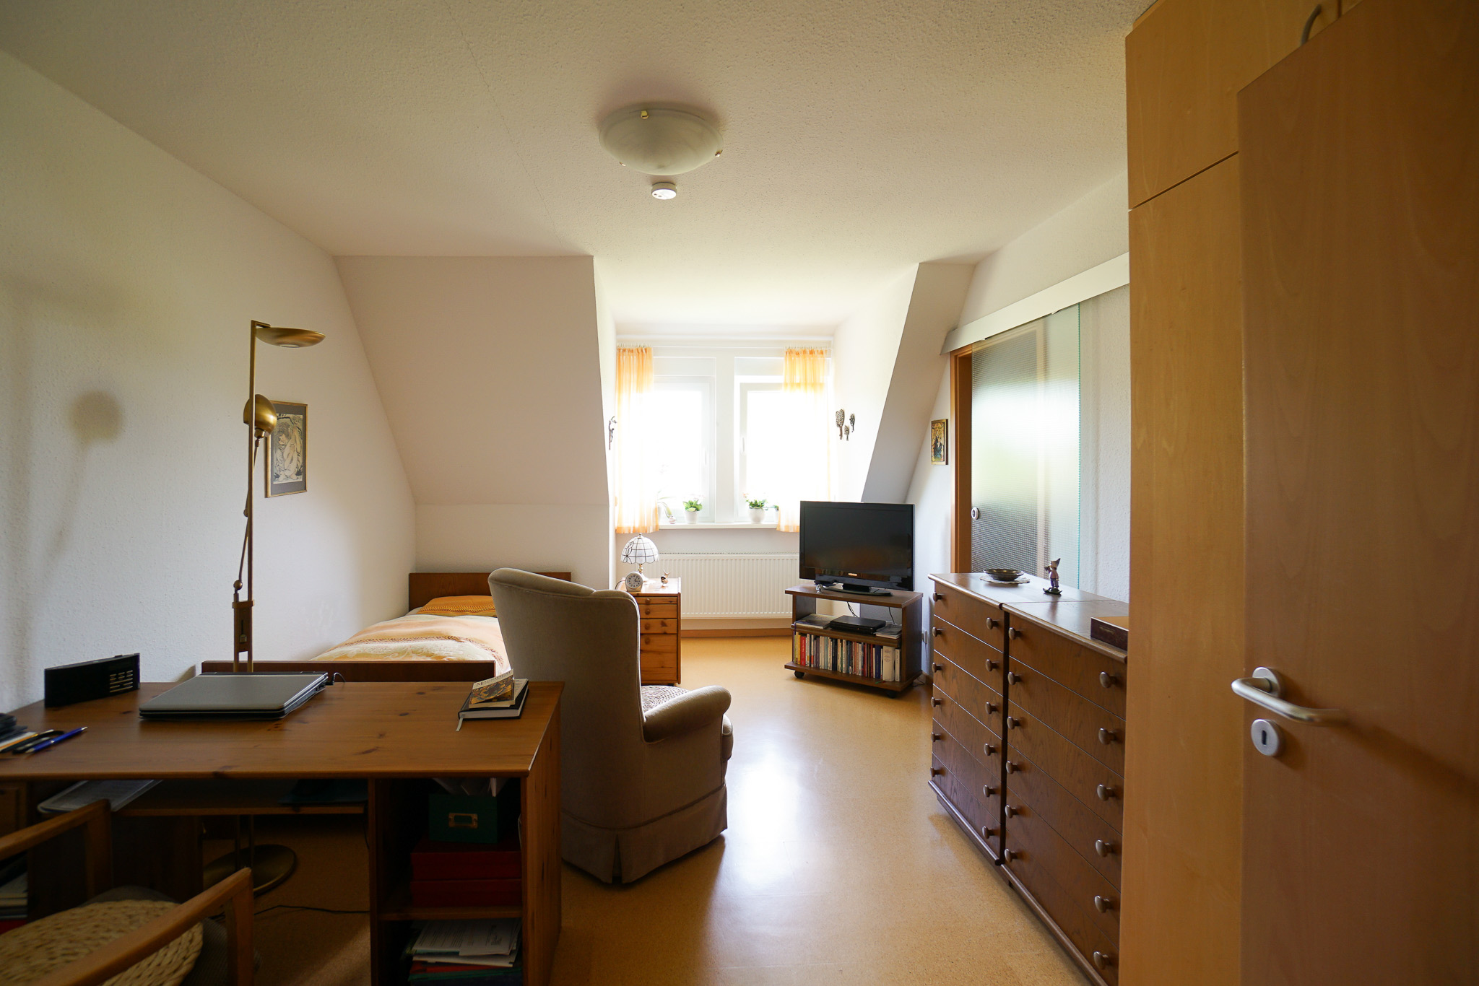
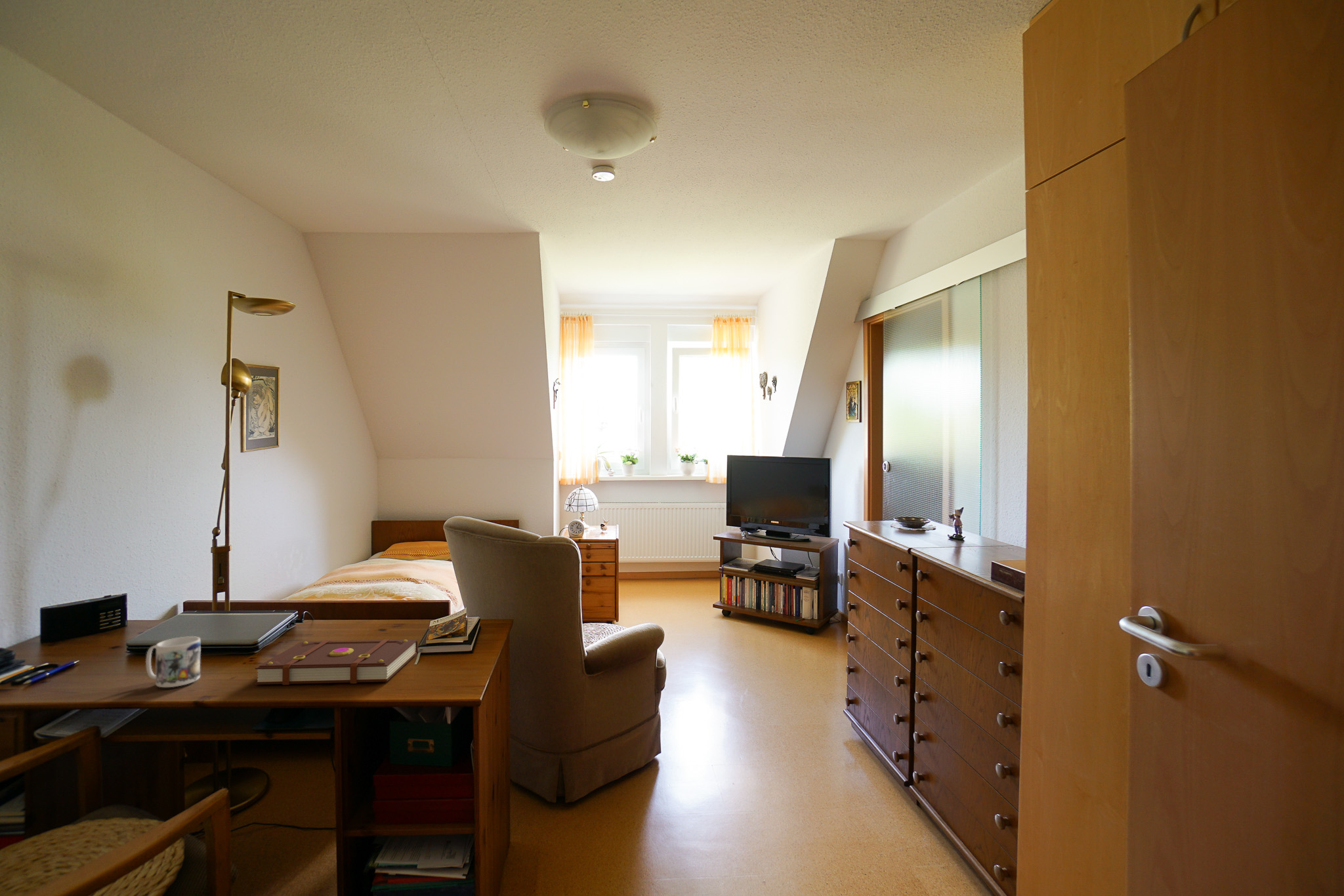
+ book [254,638,419,685]
+ mug [145,636,201,688]
